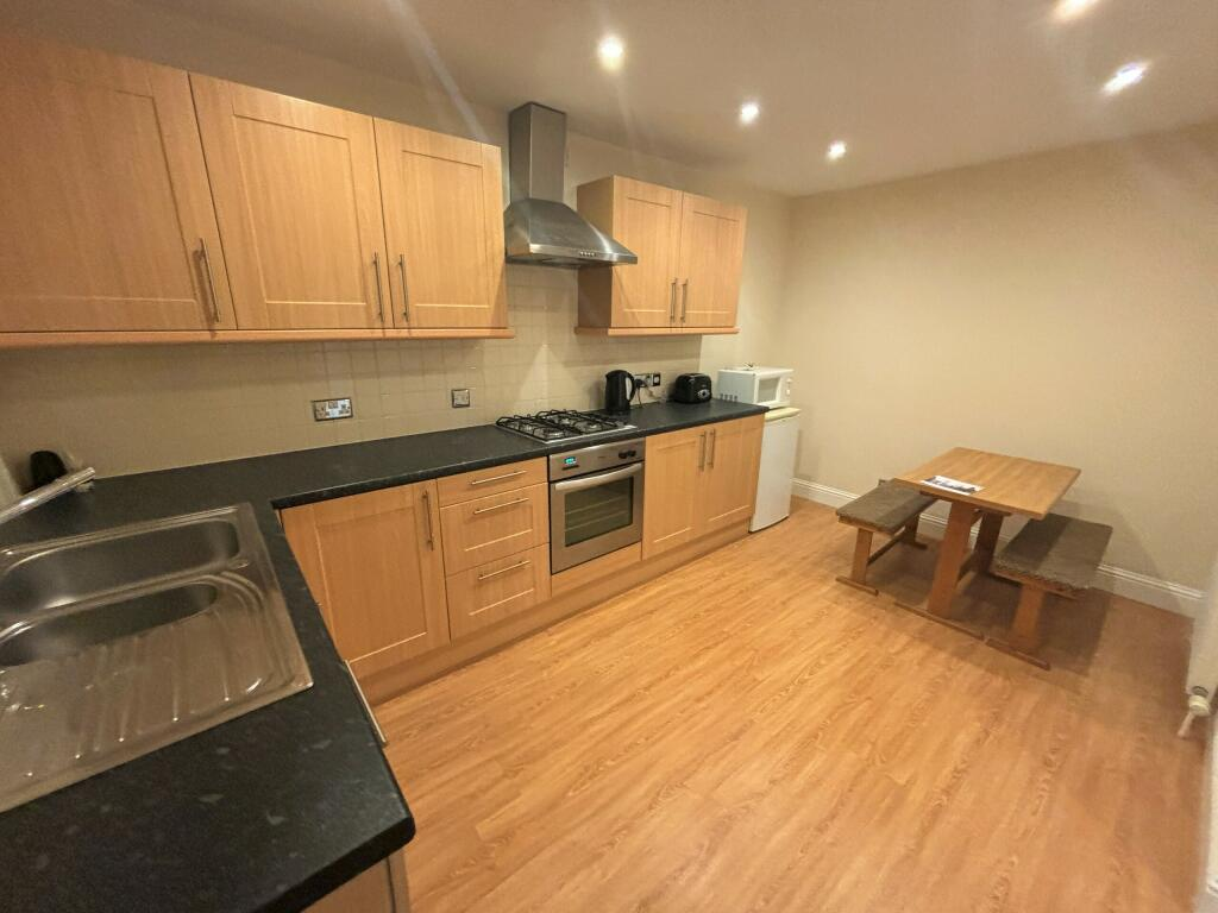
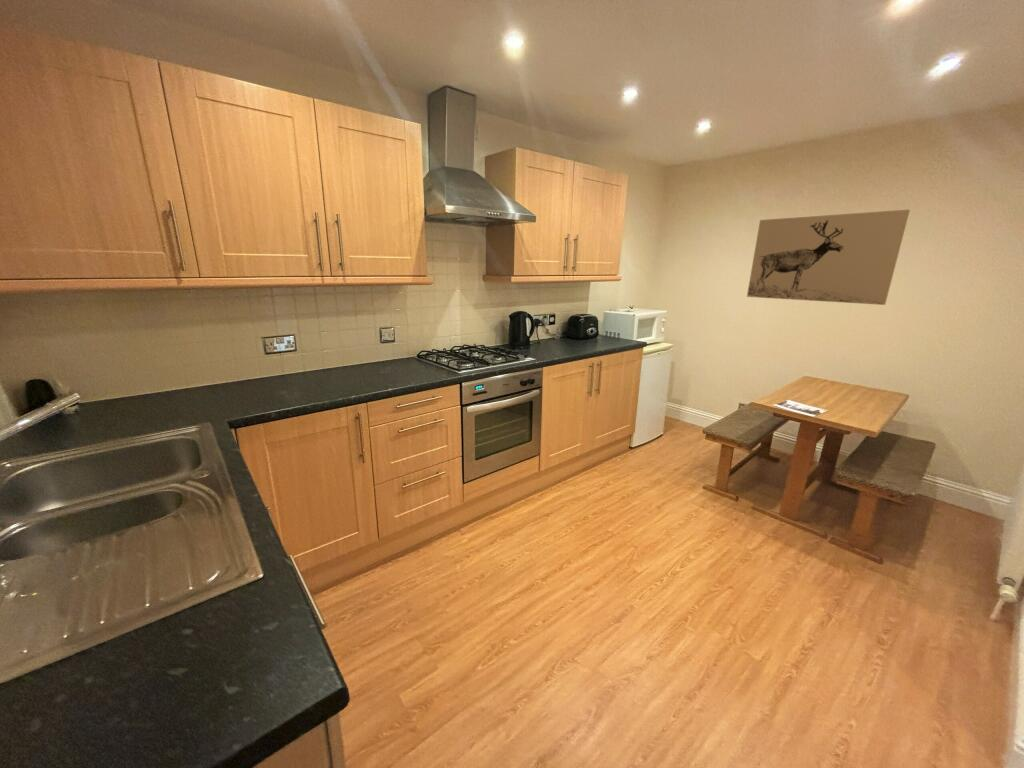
+ wall art [746,209,911,306]
